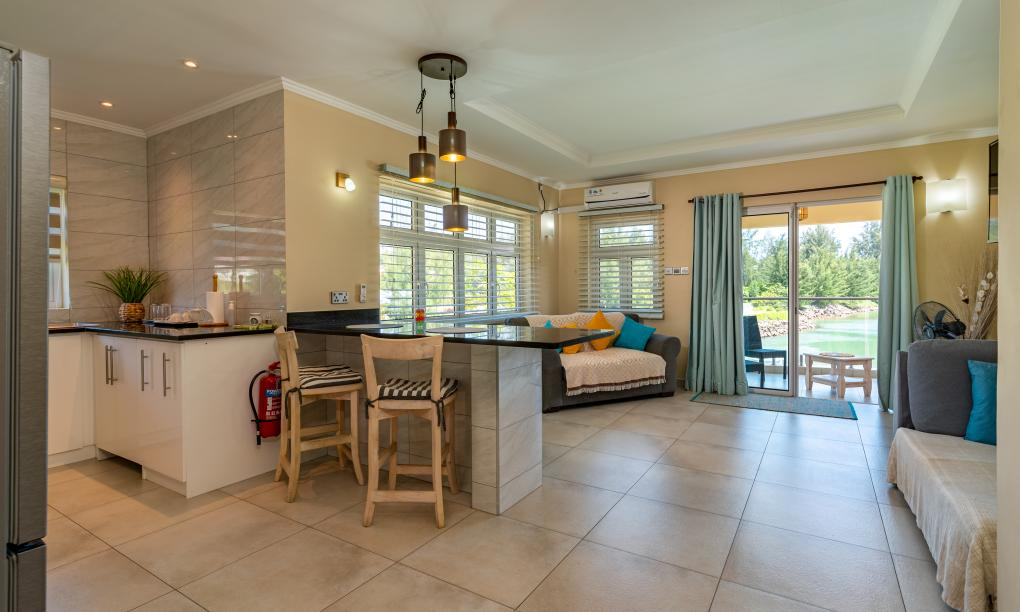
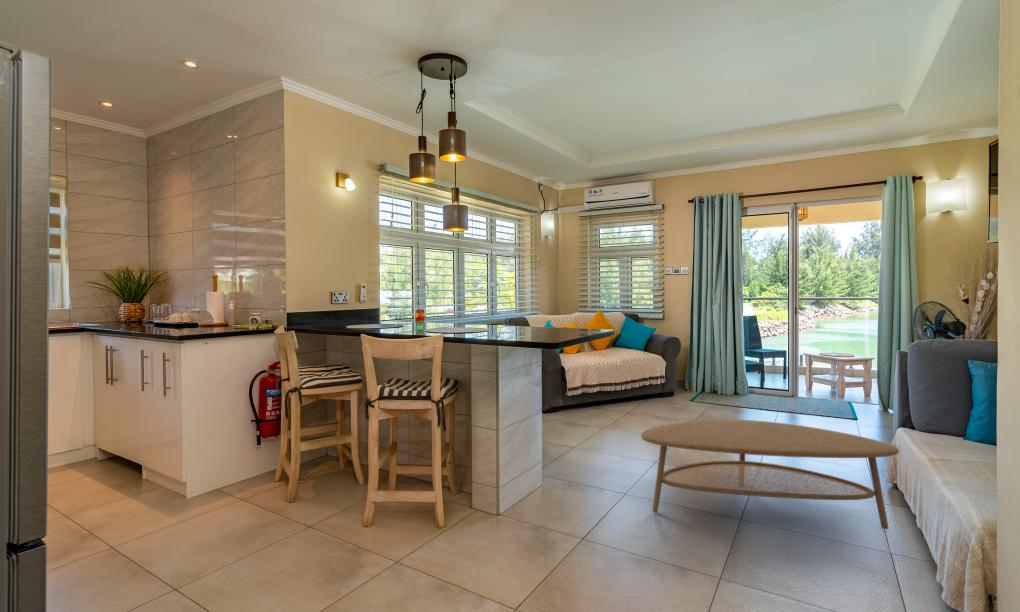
+ coffee table [640,418,900,530]
